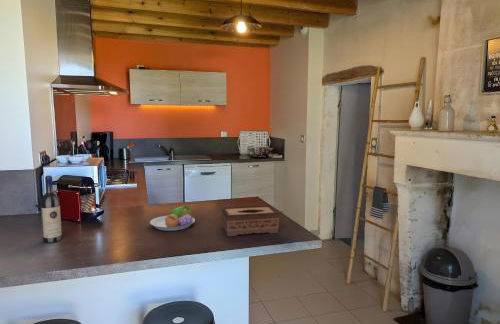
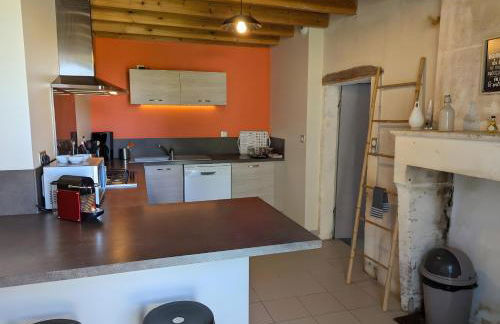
- wine bottle [39,175,63,244]
- tissue box [221,204,280,237]
- fruit bowl [149,205,196,232]
